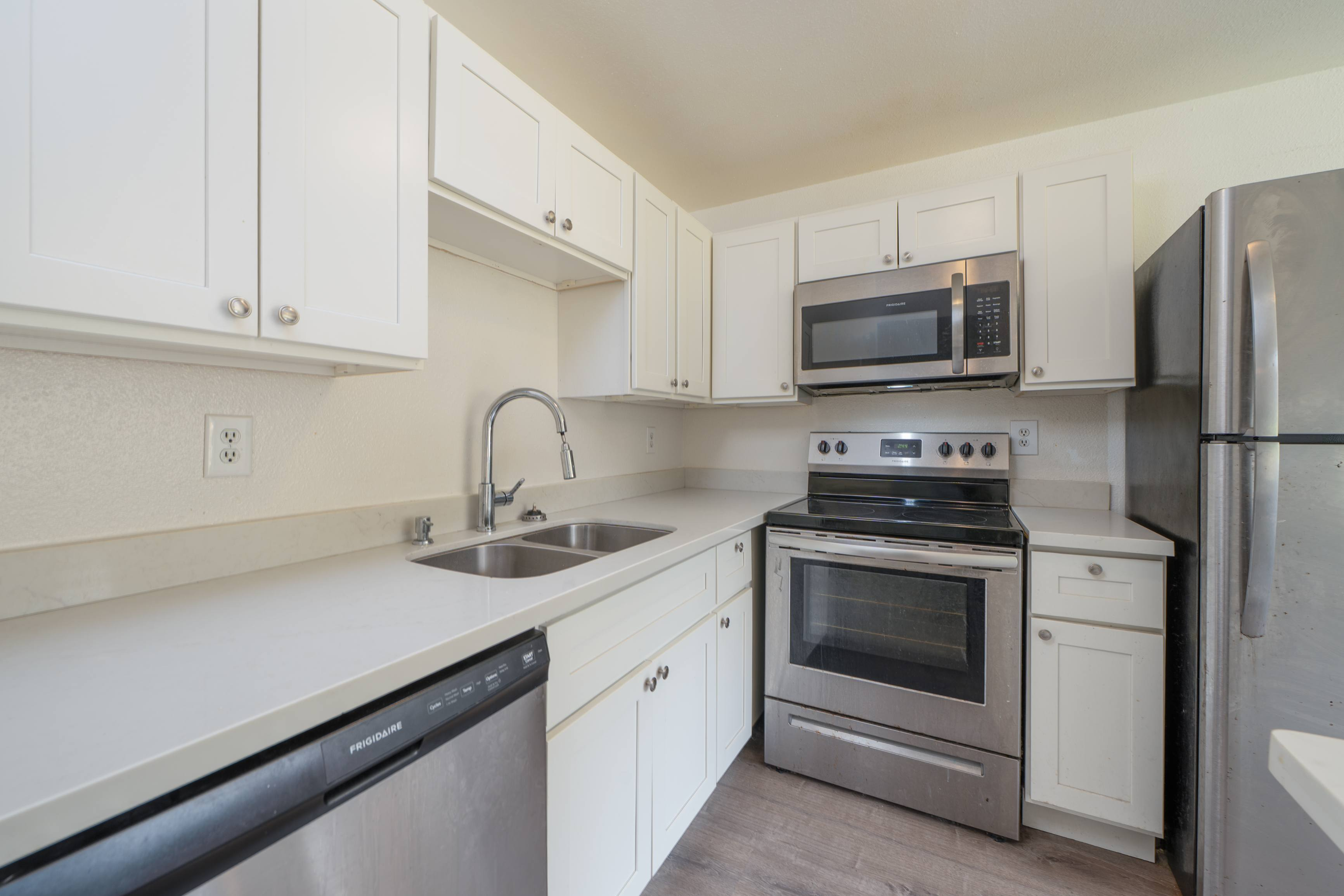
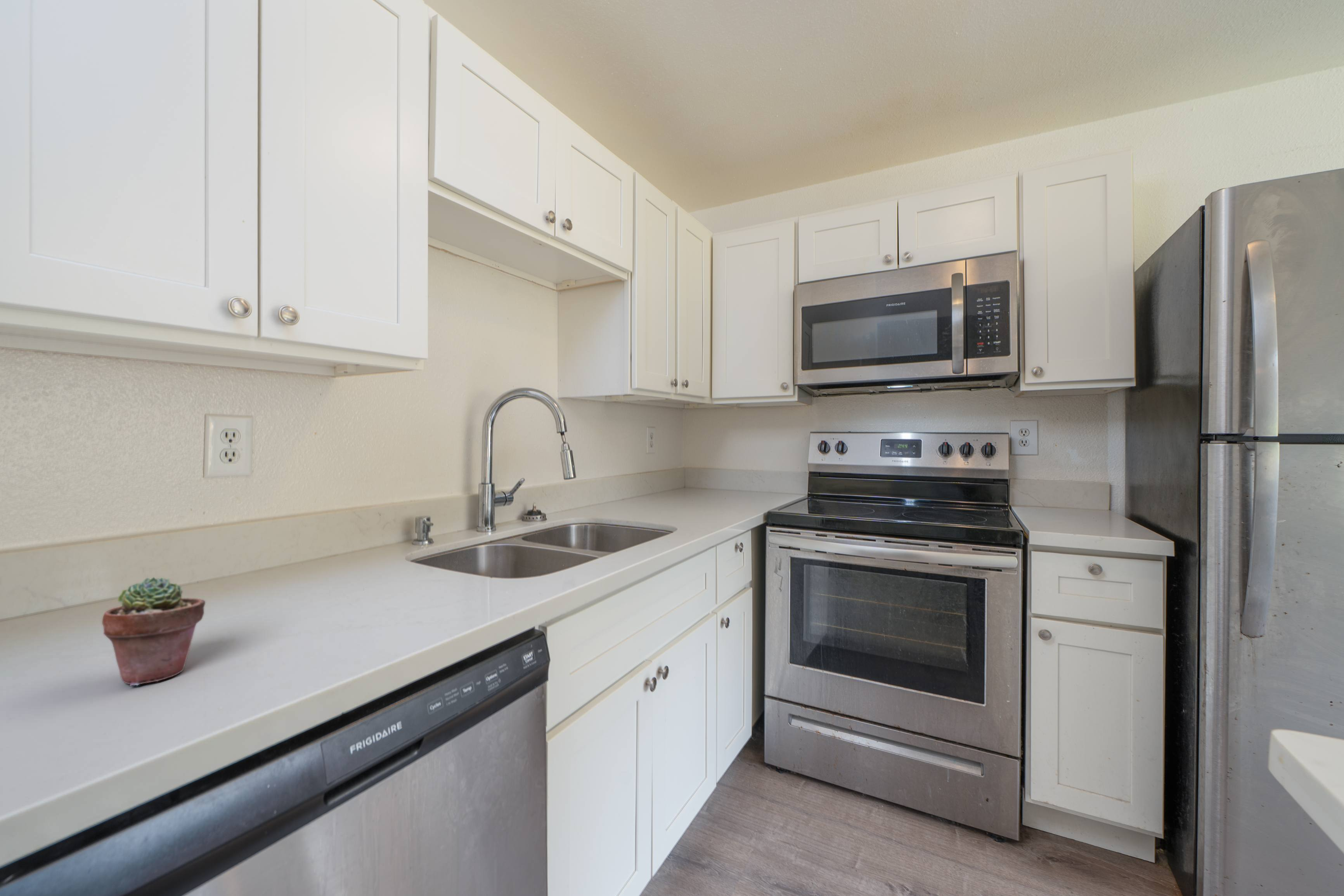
+ potted succulent [102,577,206,686]
